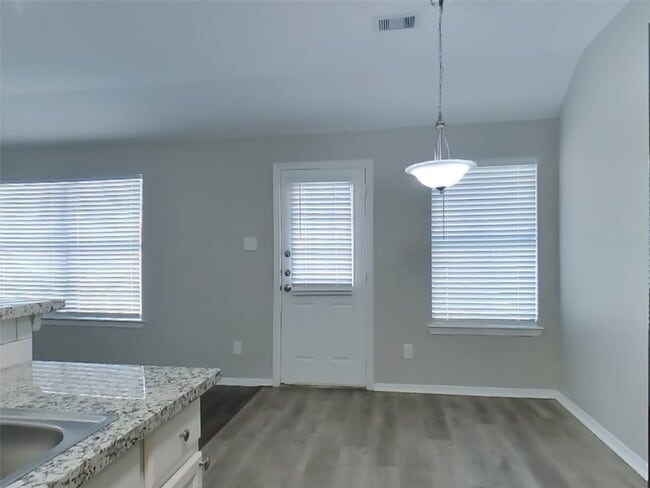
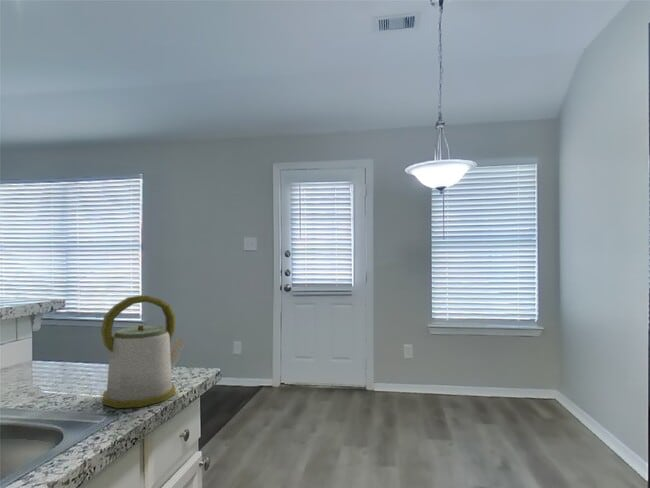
+ kettle [100,294,187,409]
